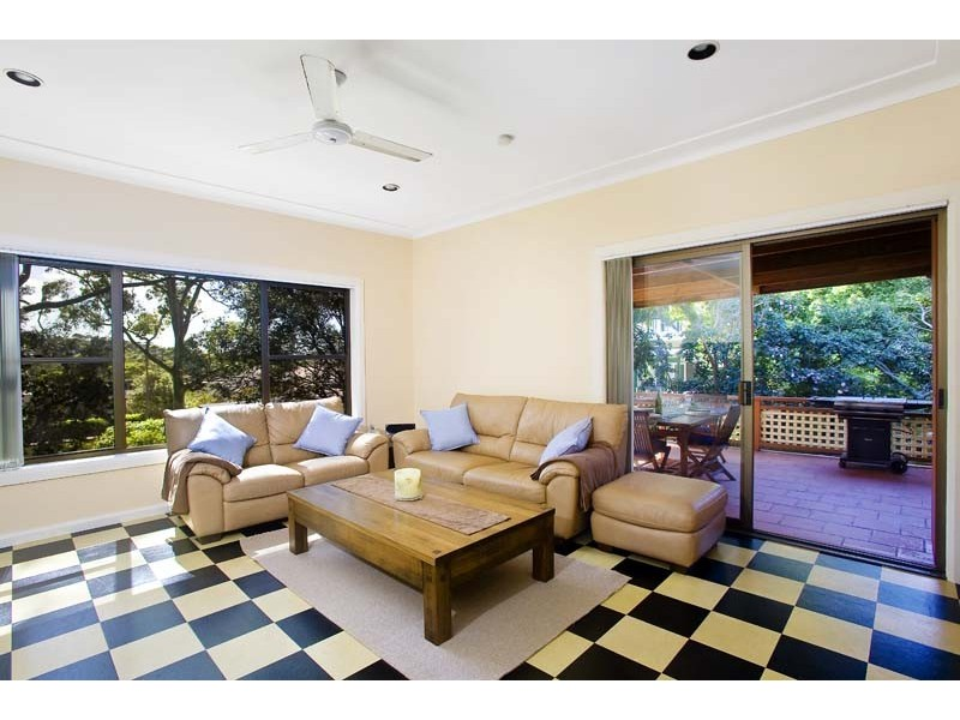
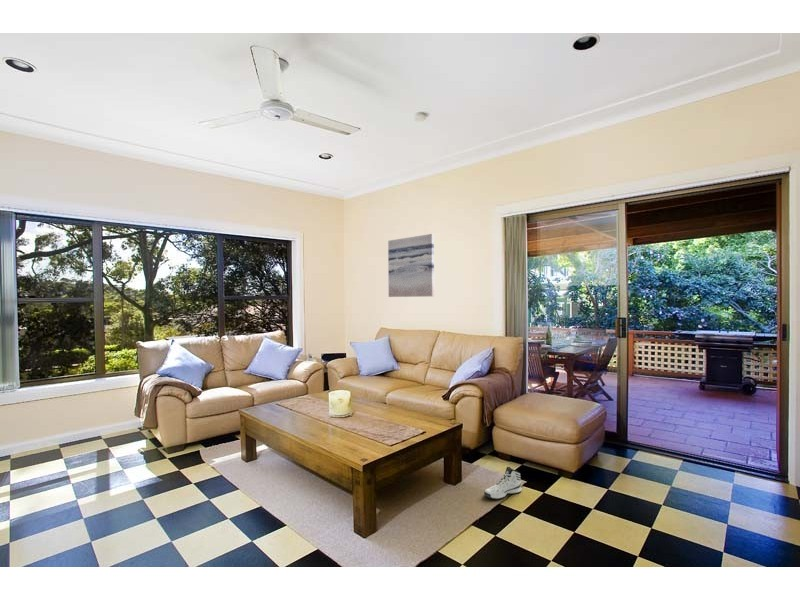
+ sneaker [483,466,522,500]
+ wall art [387,233,435,298]
